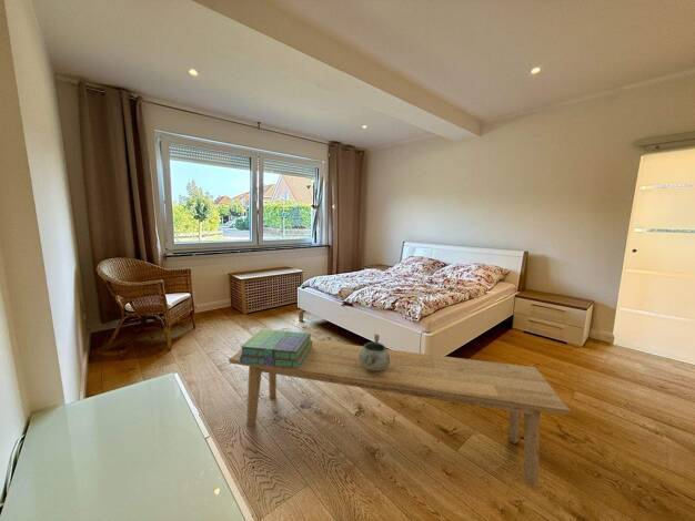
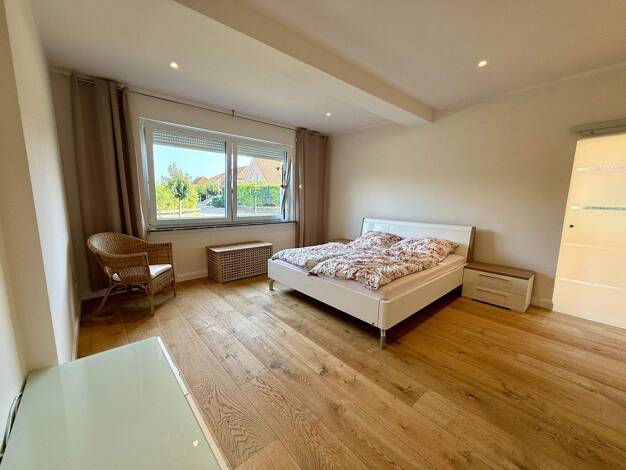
- stack of books [238,328,312,368]
- bench [228,339,572,488]
- decorative bowl [359,333,390,370]
